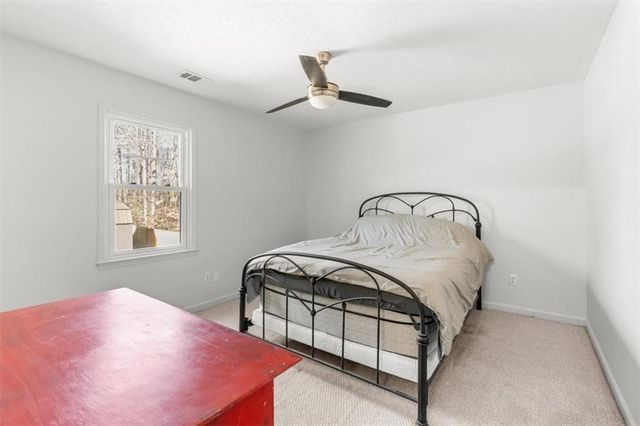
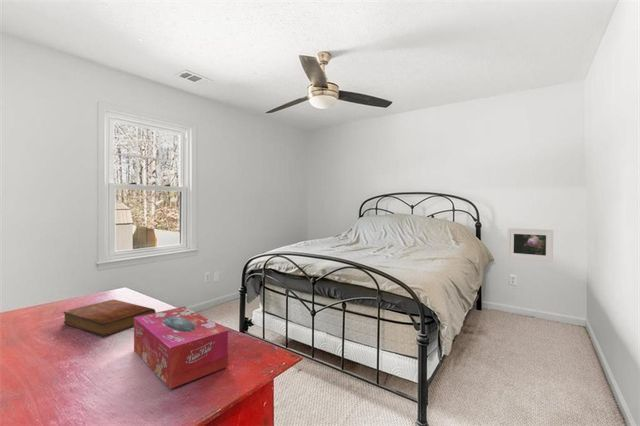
+ bible [63,299,157,337]
+ tissue box [133,306,229,390]
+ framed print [506,227,554,263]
